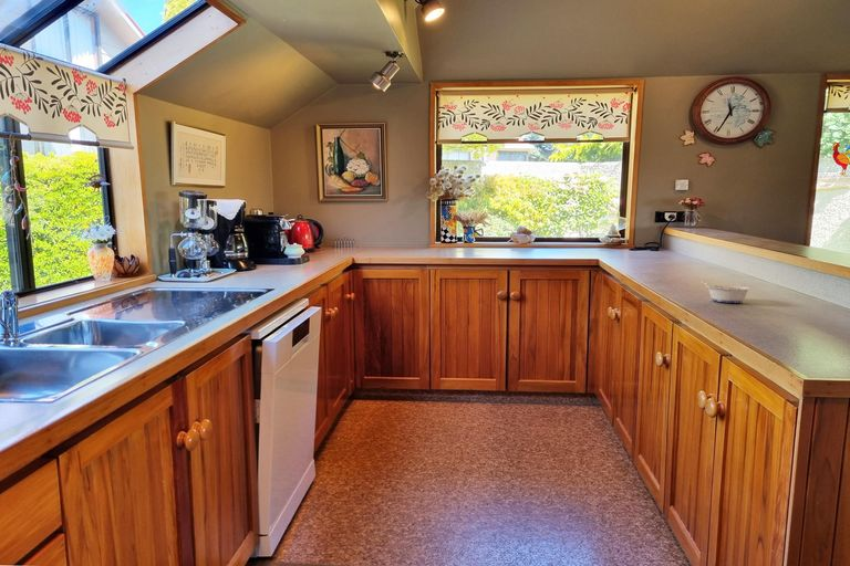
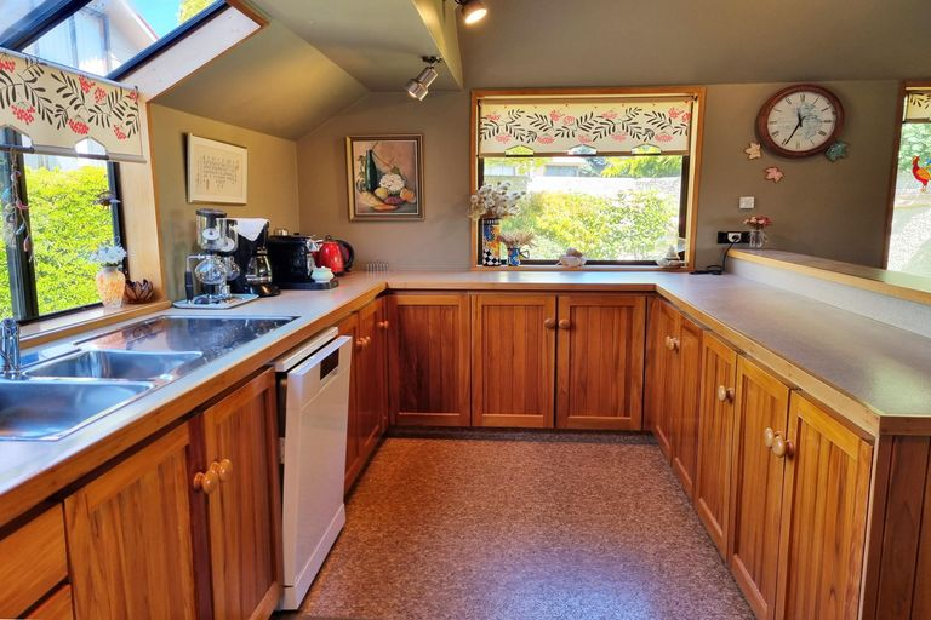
- legume [698,281,751,304]
